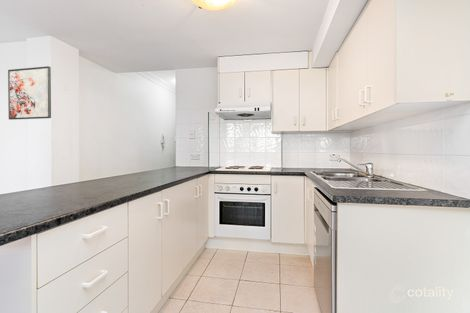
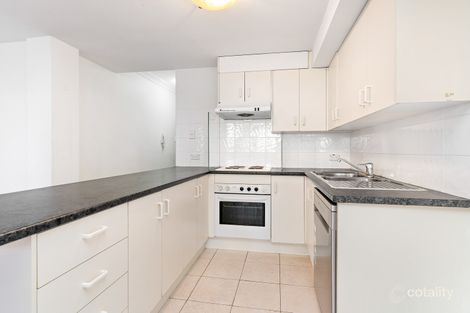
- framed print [7,65,52,121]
